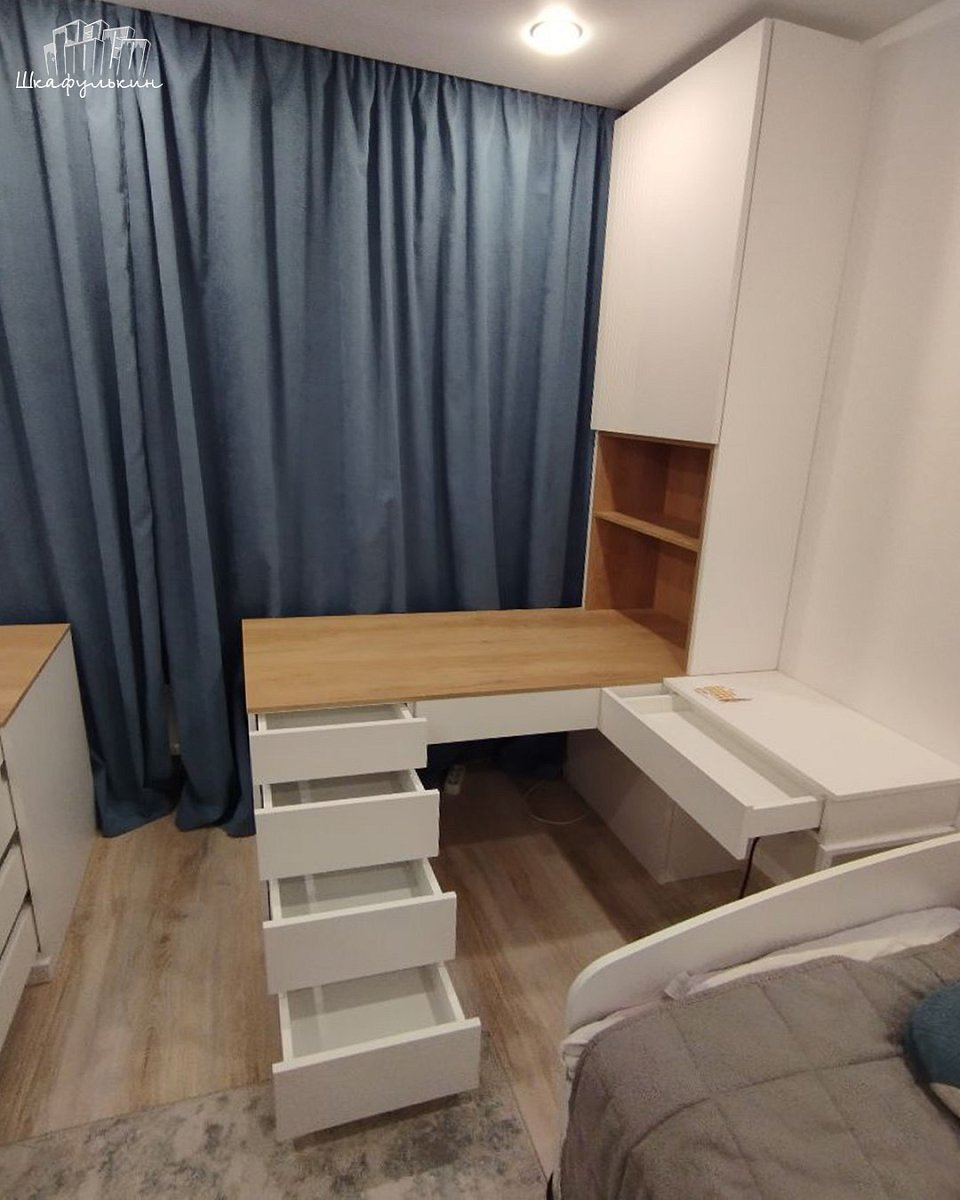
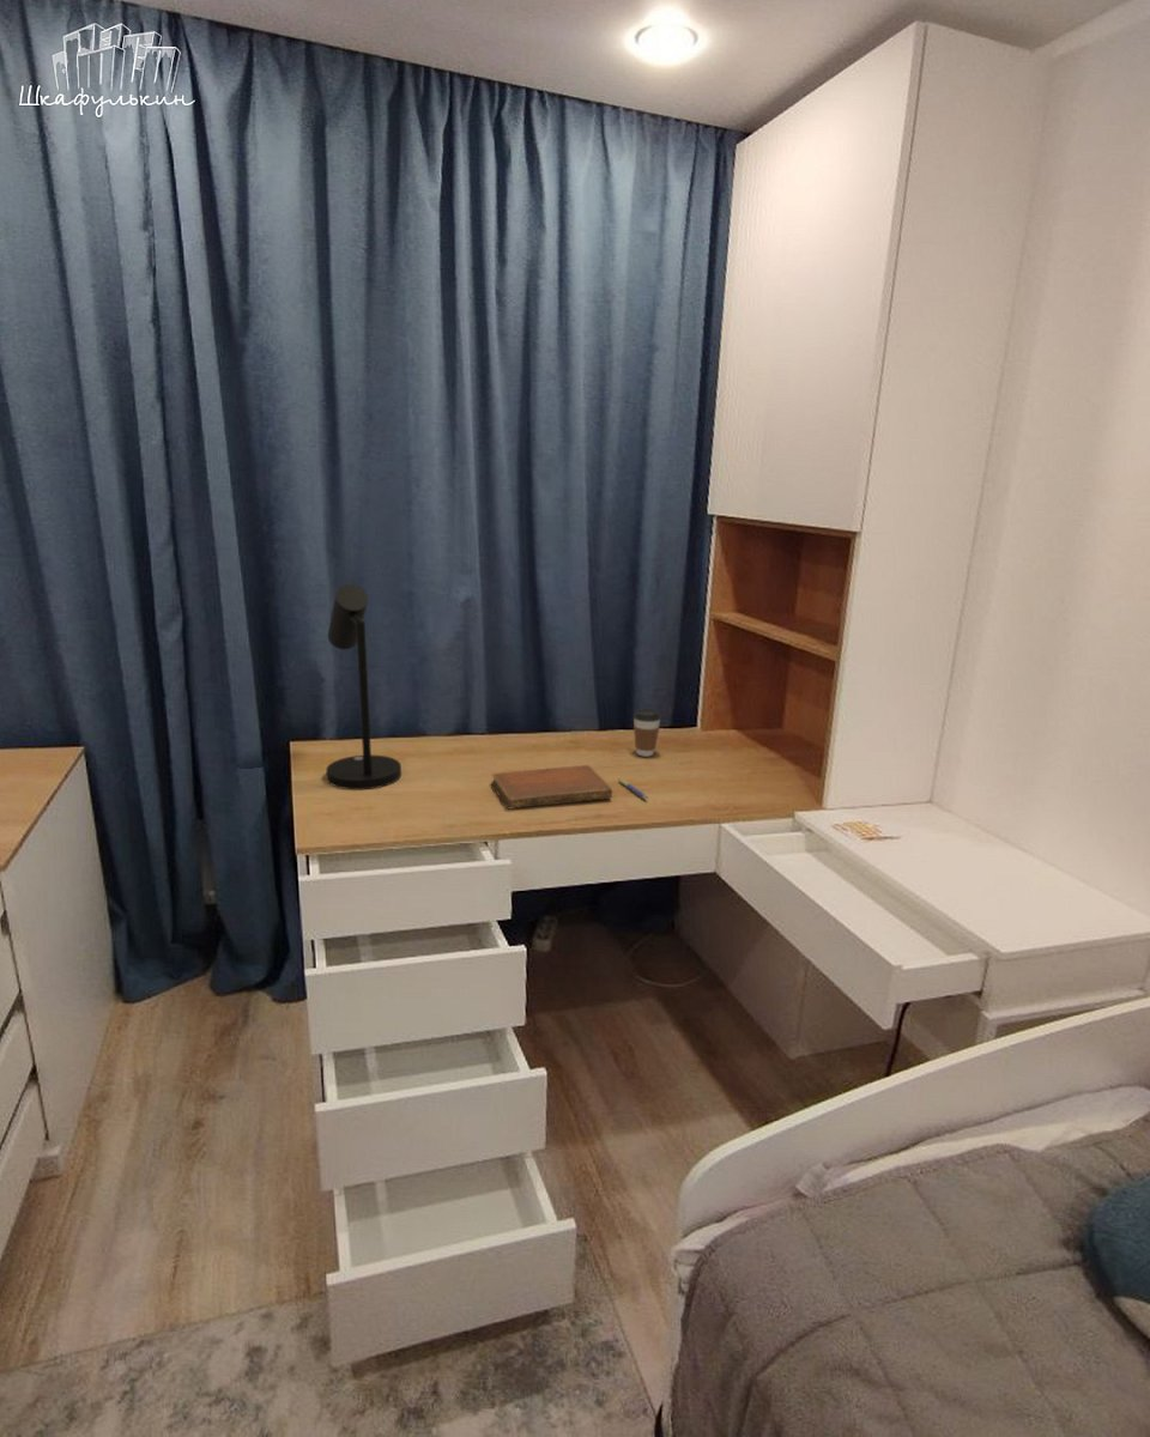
+ notebook [490,764,613,811]
+ pen [617,777,649,800]
+ coffee cup [632,708,662,758]
+ desk lamp [325,583,402,790]
